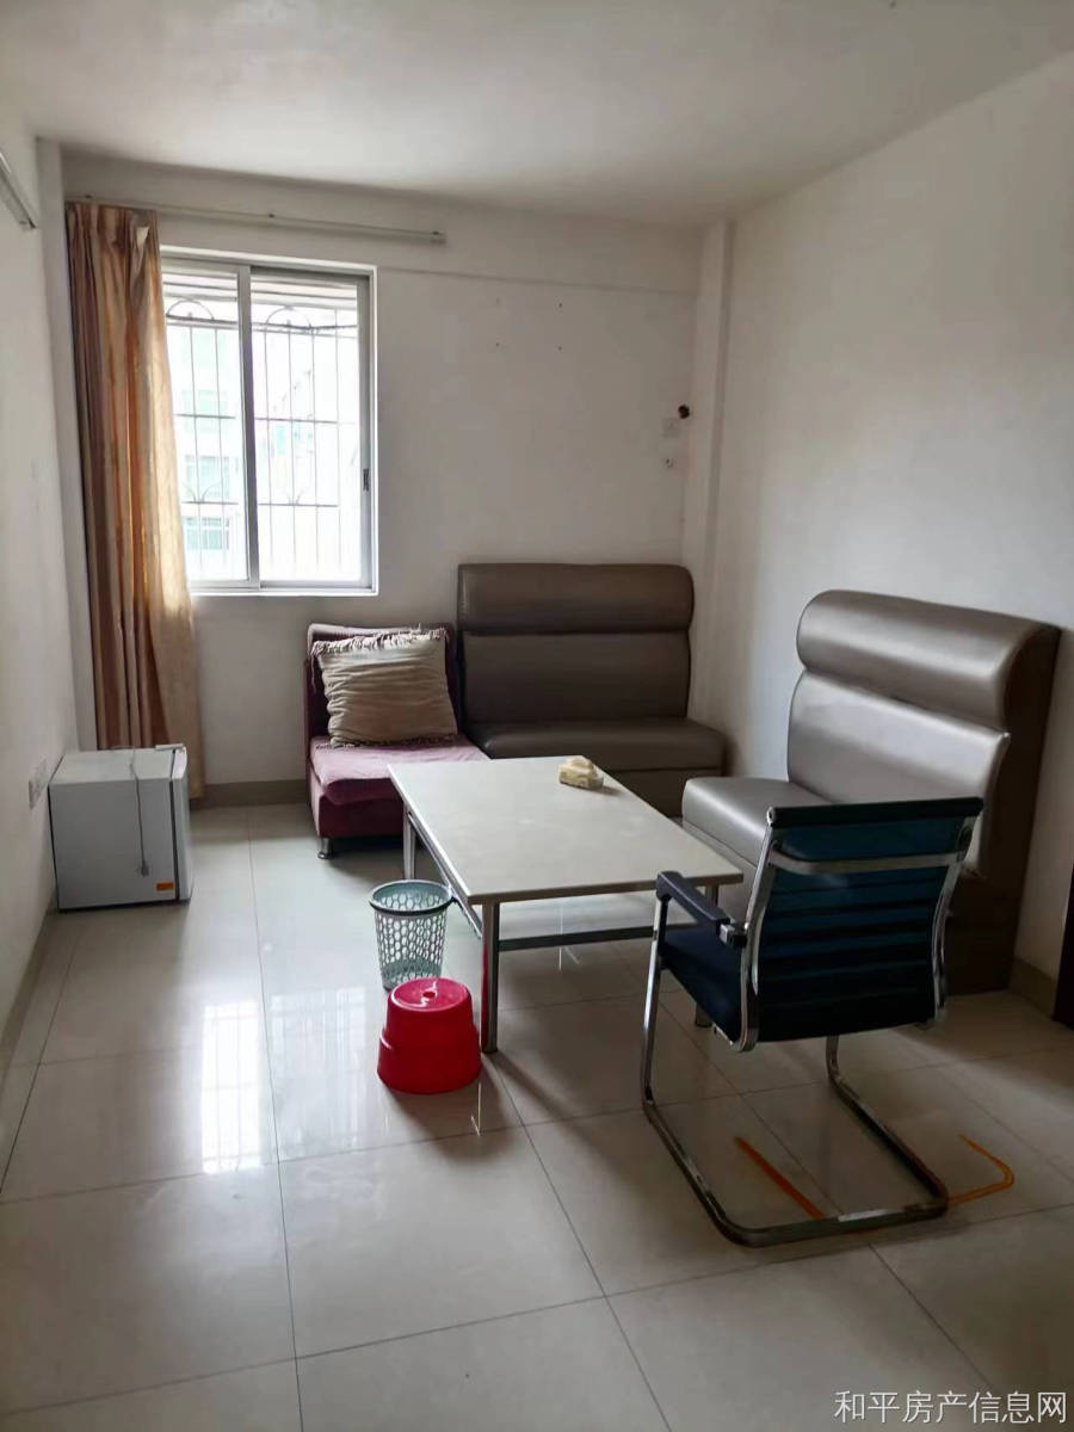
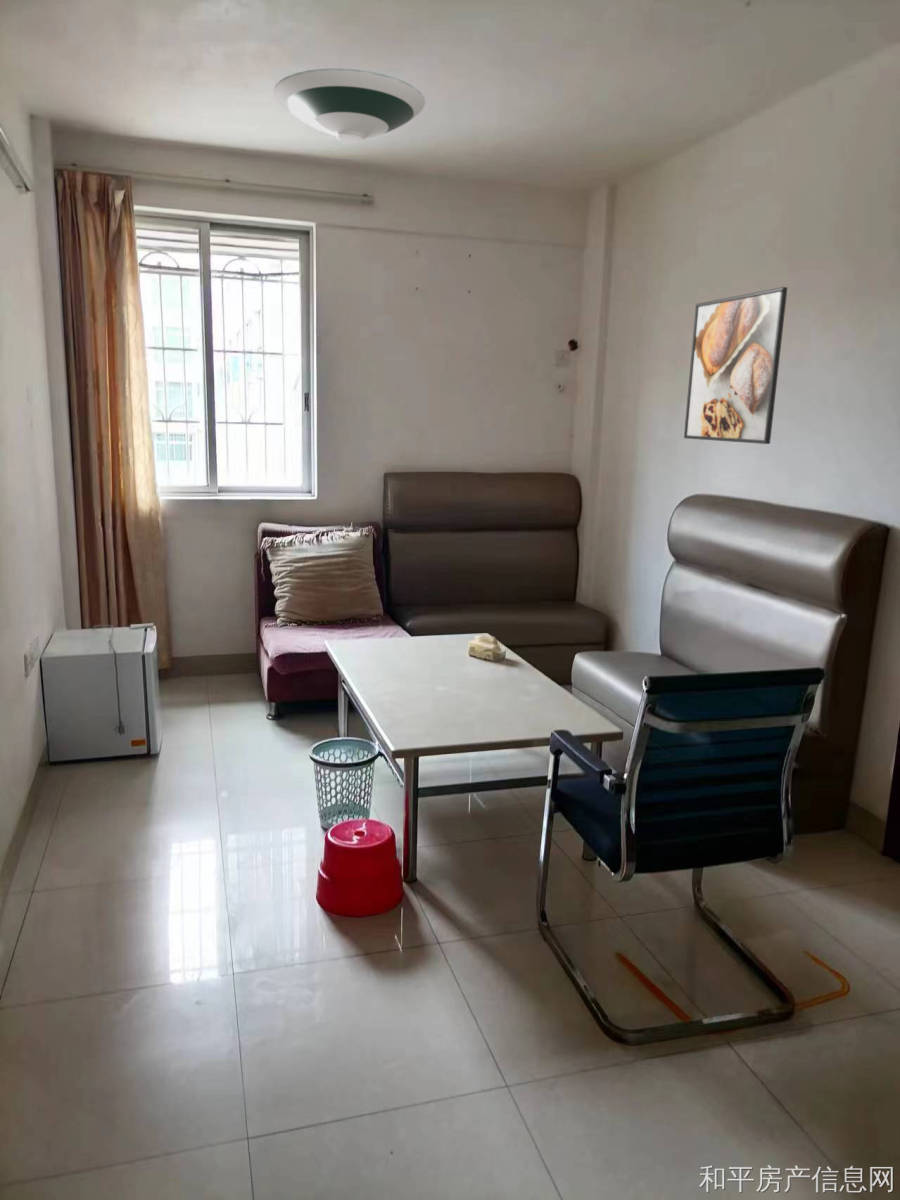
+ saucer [273,68,426,144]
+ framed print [683,286,788,445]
